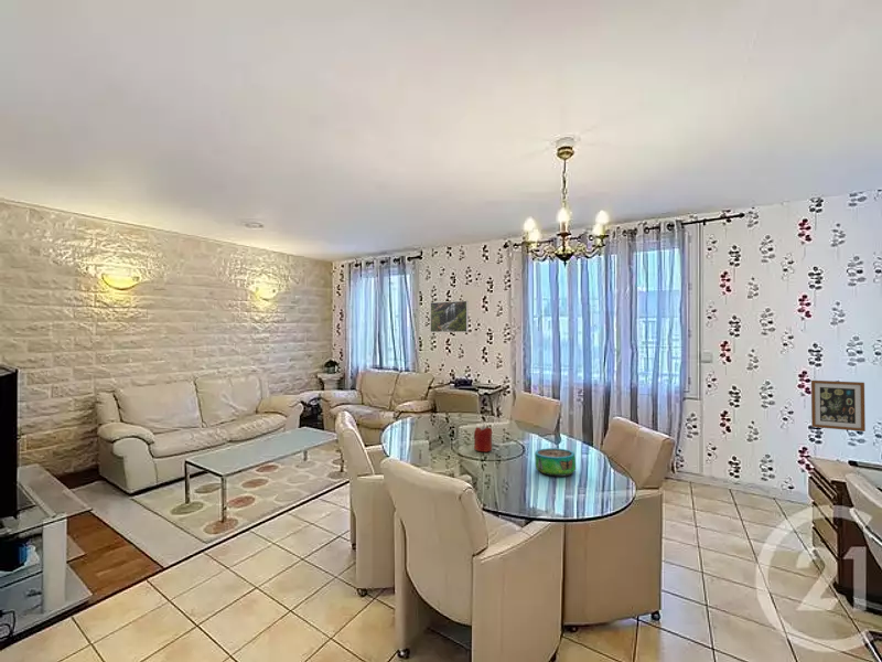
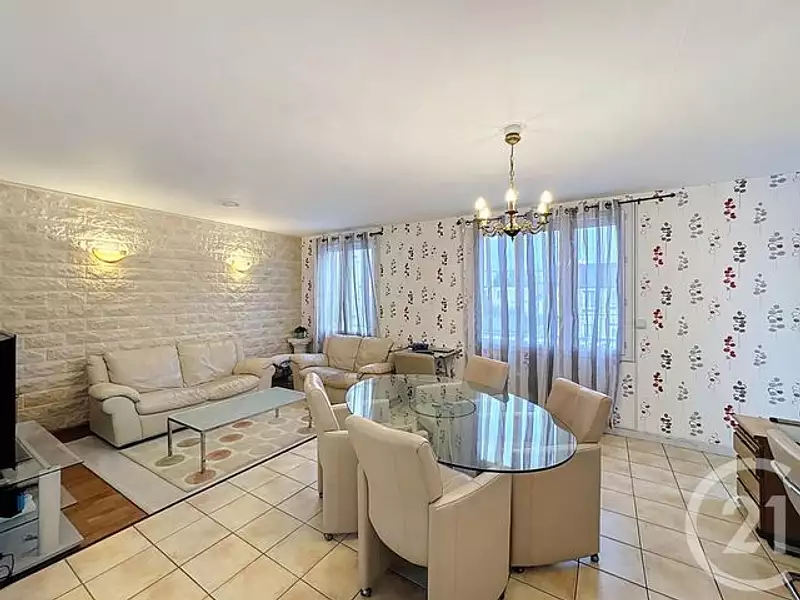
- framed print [429,300,470,333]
- candle [473,424,493,453]
- wall art [810,380,867,433]
- decorative bowl [534,447,577,478]
